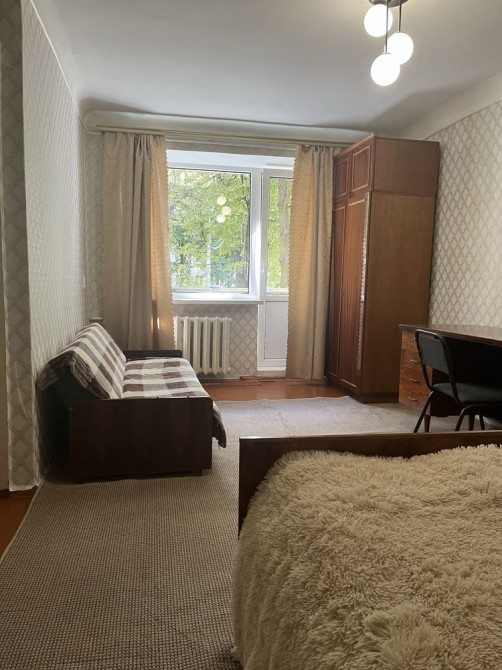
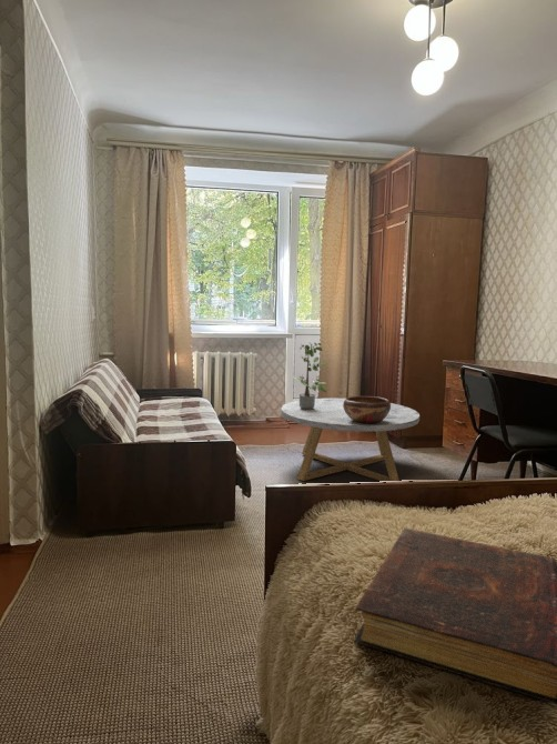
+ book [353,526,557,706]
+ decorative bowl [343,395,391,424]
+ potted plant [292,341,327,410]
+ coffee table [280,398,421,482]
